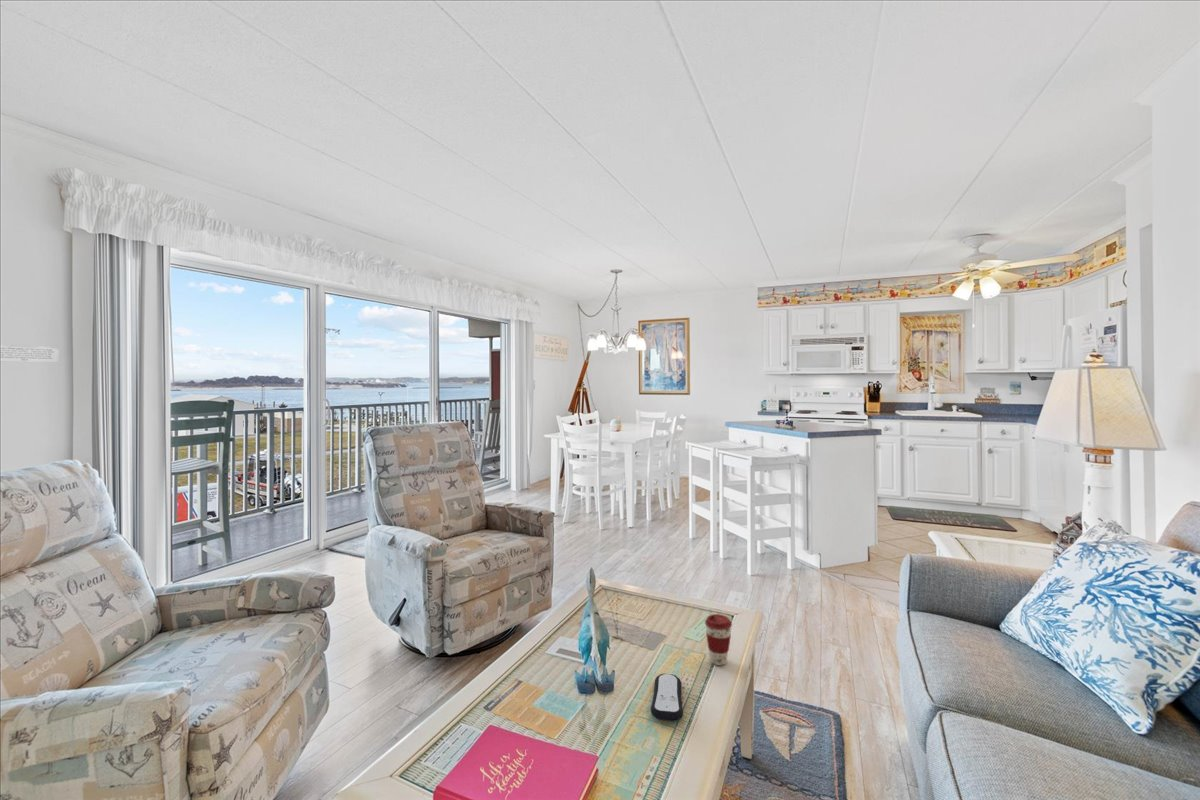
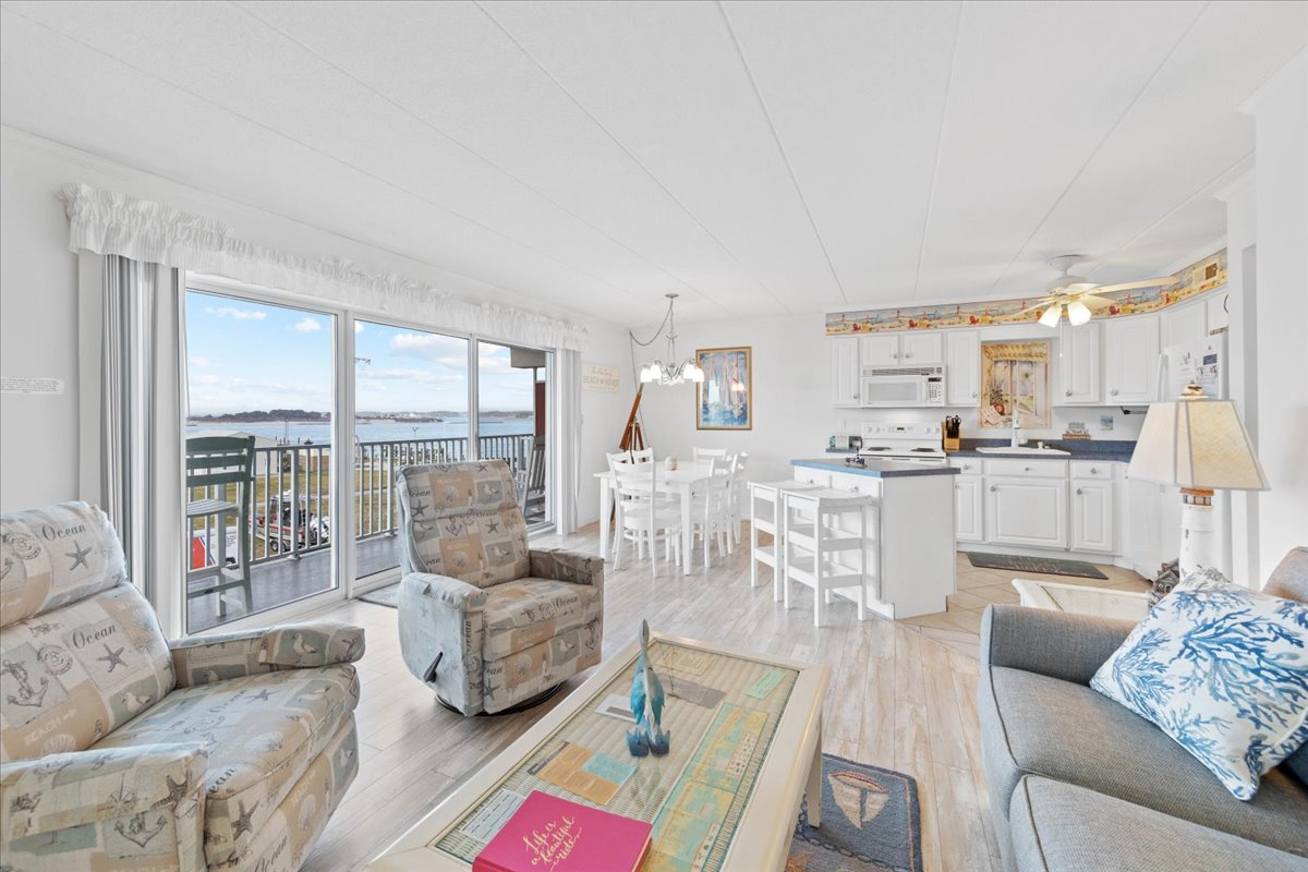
- coffee cup [704,613,733,666]
- remote control [650,673,684,722]
